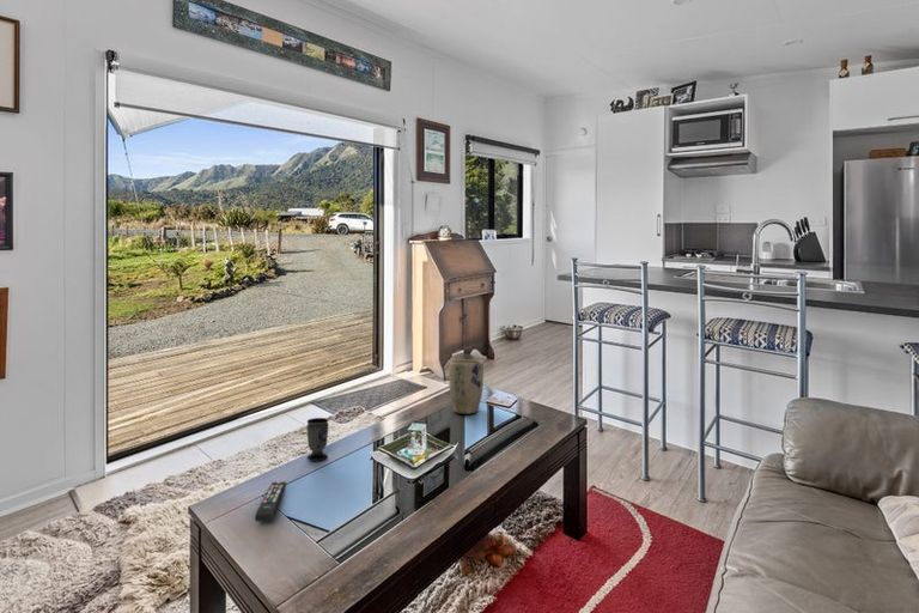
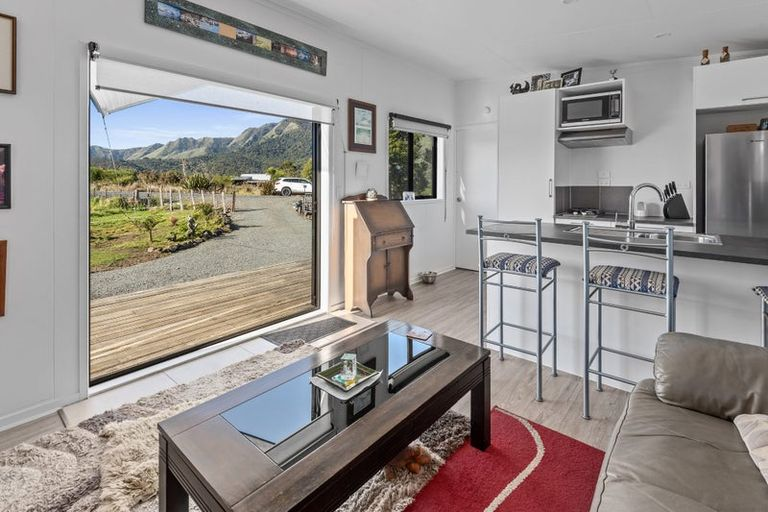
- cup [305,417,330,462]
- plant pot [448,359,485,415]
- remote control [254,480,287,522]
